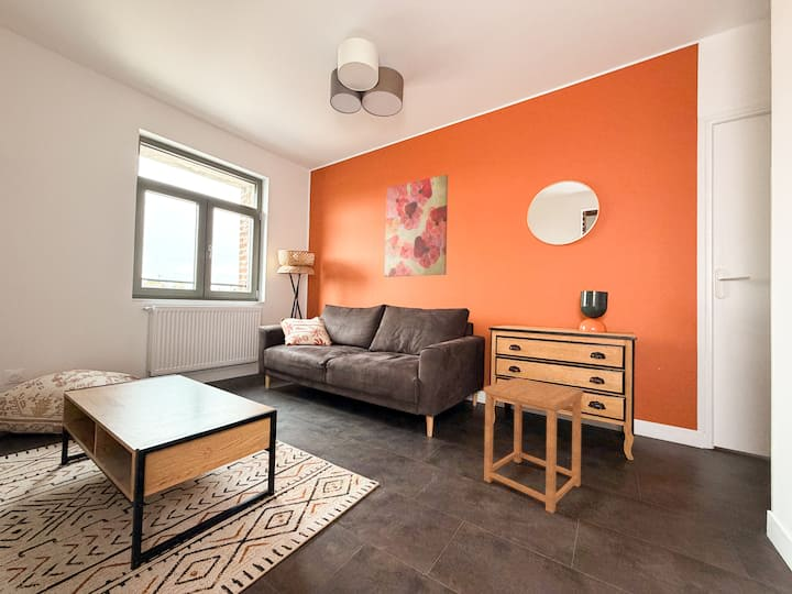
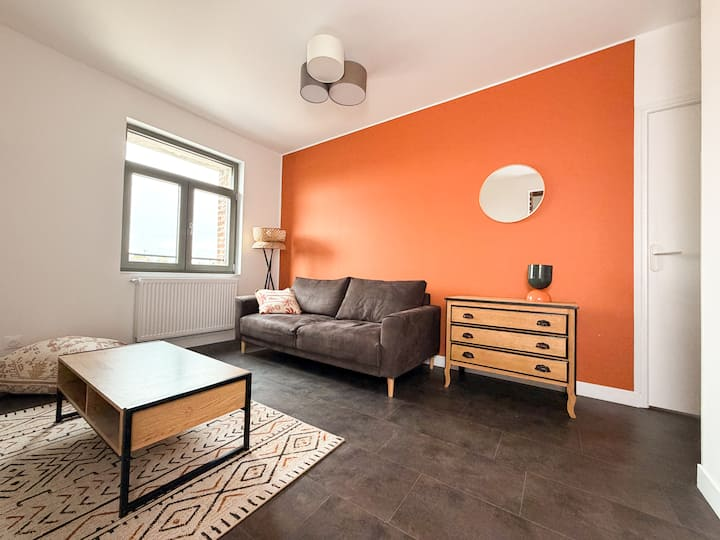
- side table [483,377,584,514]
- wall art [384,174,449,278]
